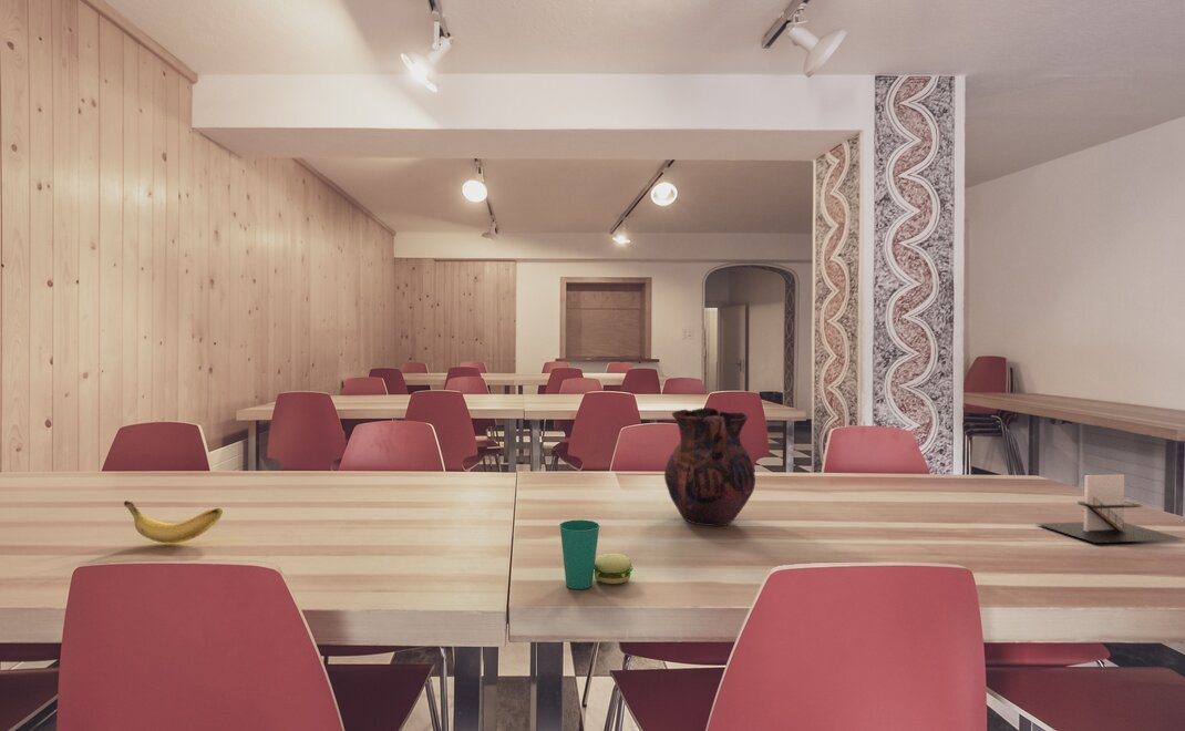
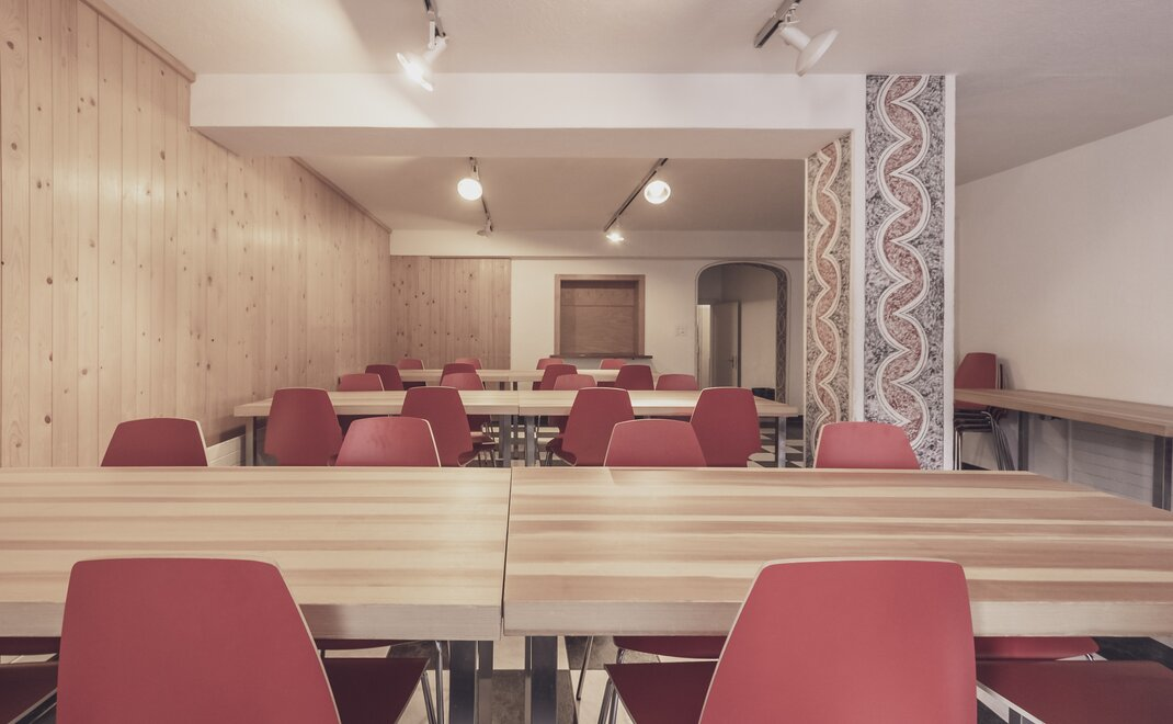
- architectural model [1037,474,1185,544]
- cup [558,519,635,590]
- vase [663,406,756,527]
- banana [123,500,224,545]
